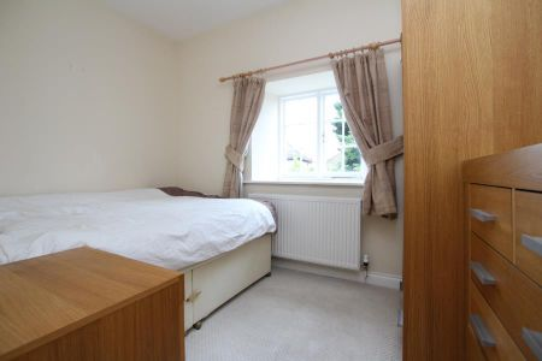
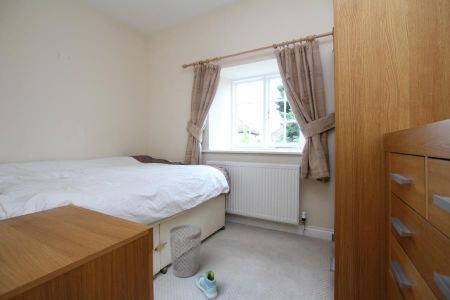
+ wastebasket [168,223,203,278]
+ sneaker [195,269,218,300]
